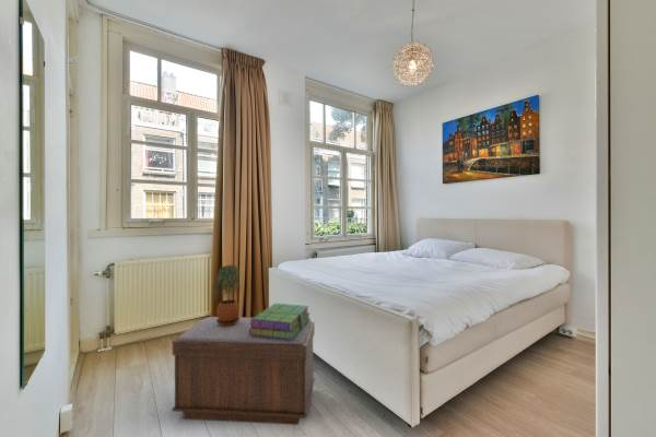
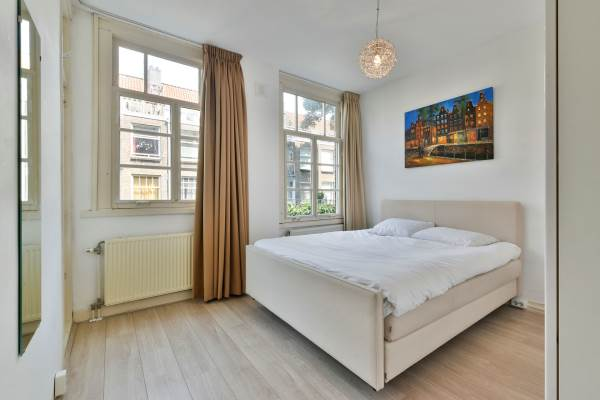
- bench [172,316,316,426]
- stack of books [249,303,312,340]
- potted plant [212,264,242,326]
